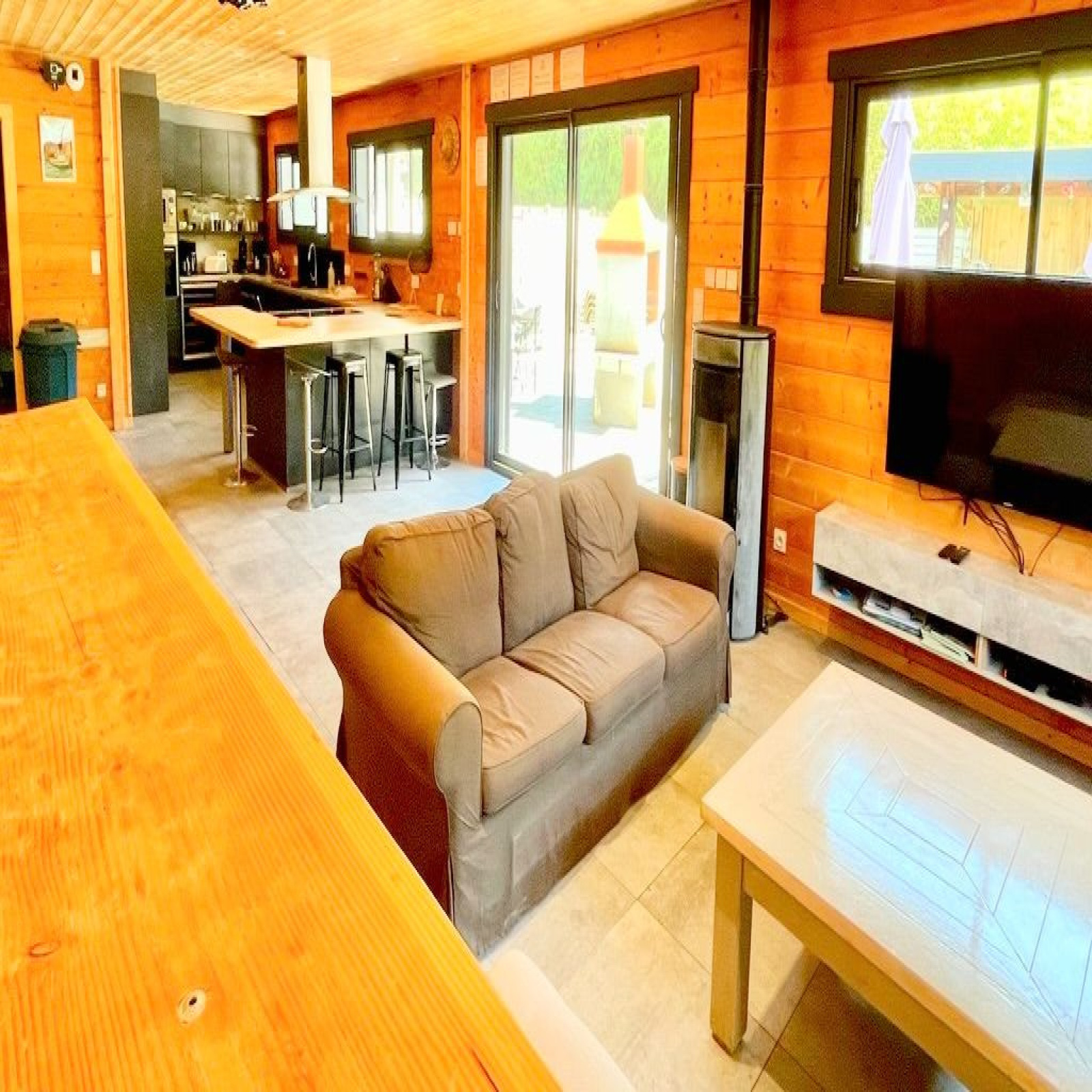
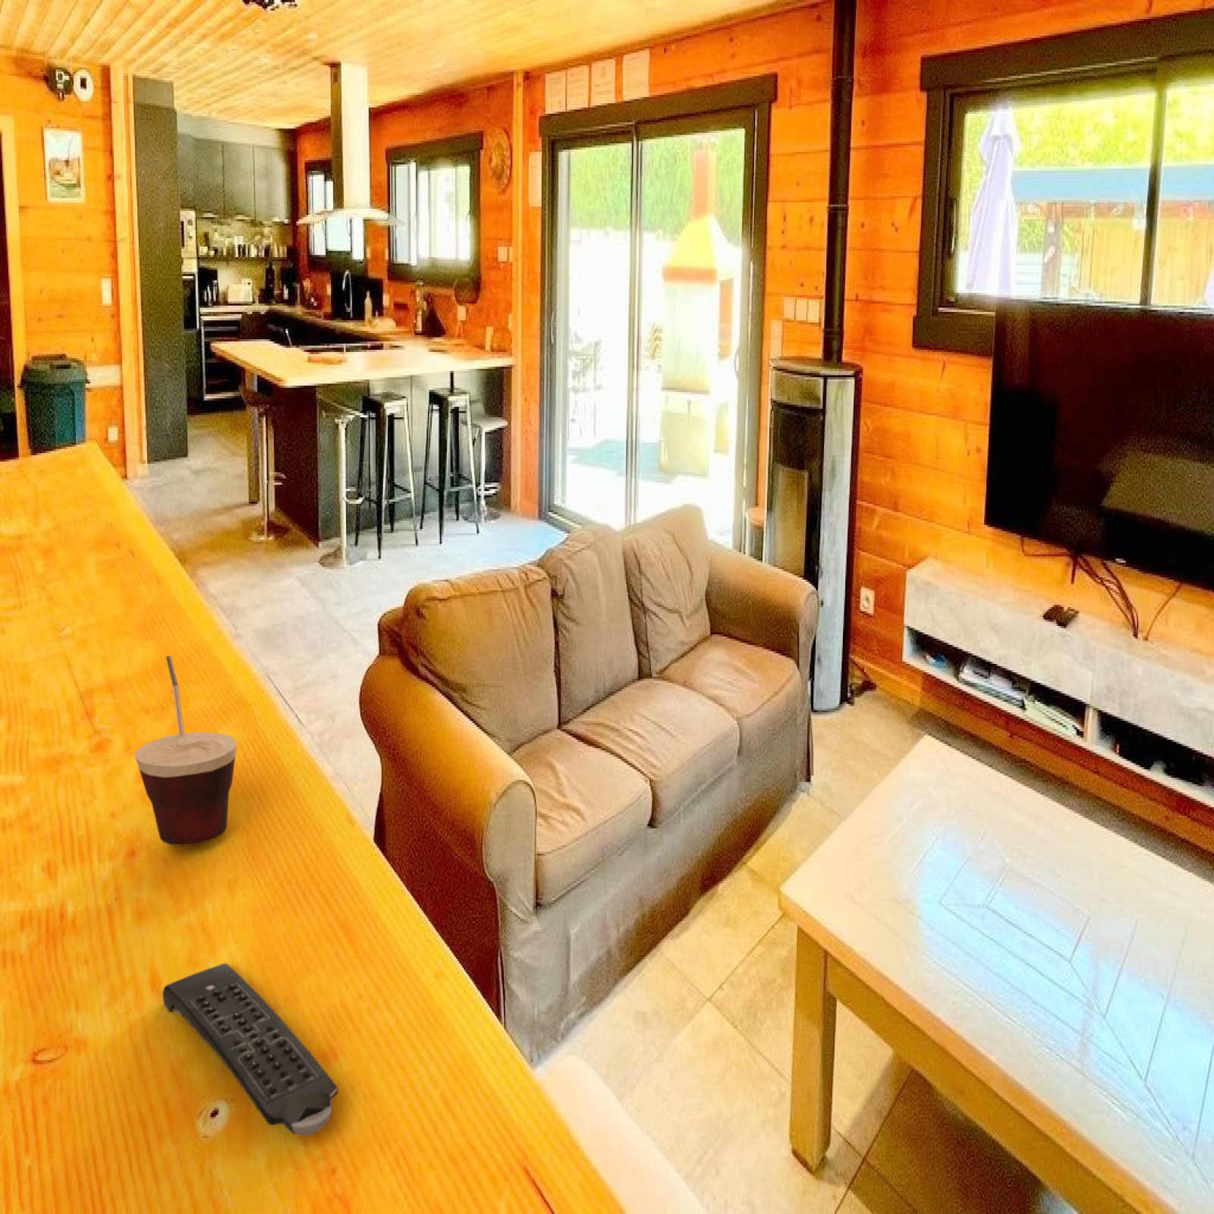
+ remote control [161,962,339,1136]
+ cup [135,655,238,847]
